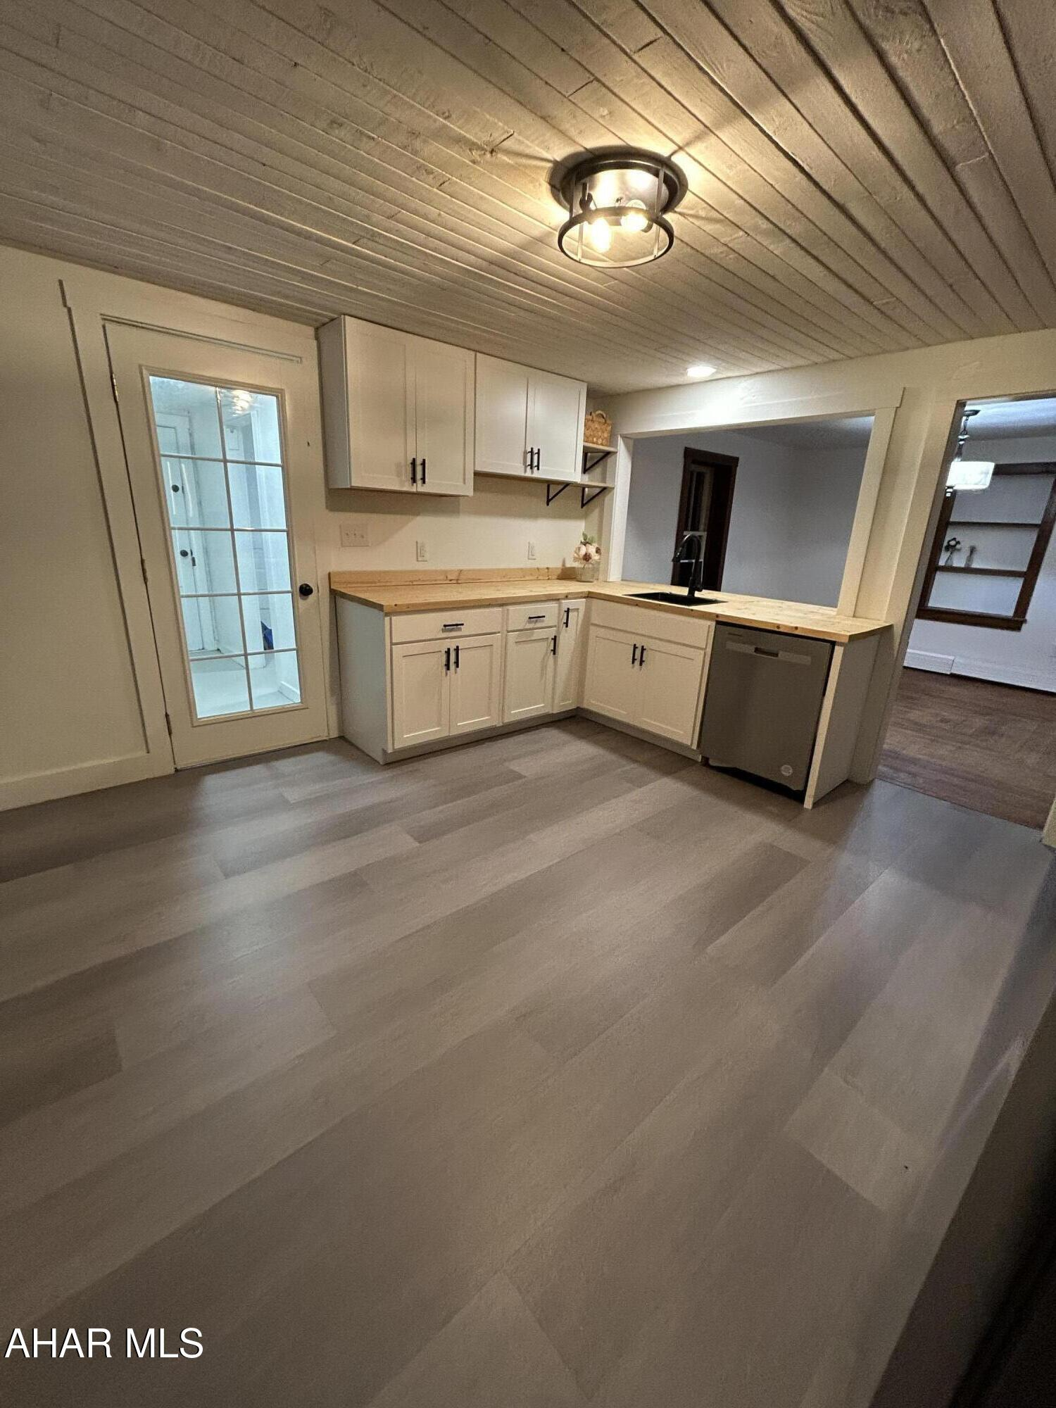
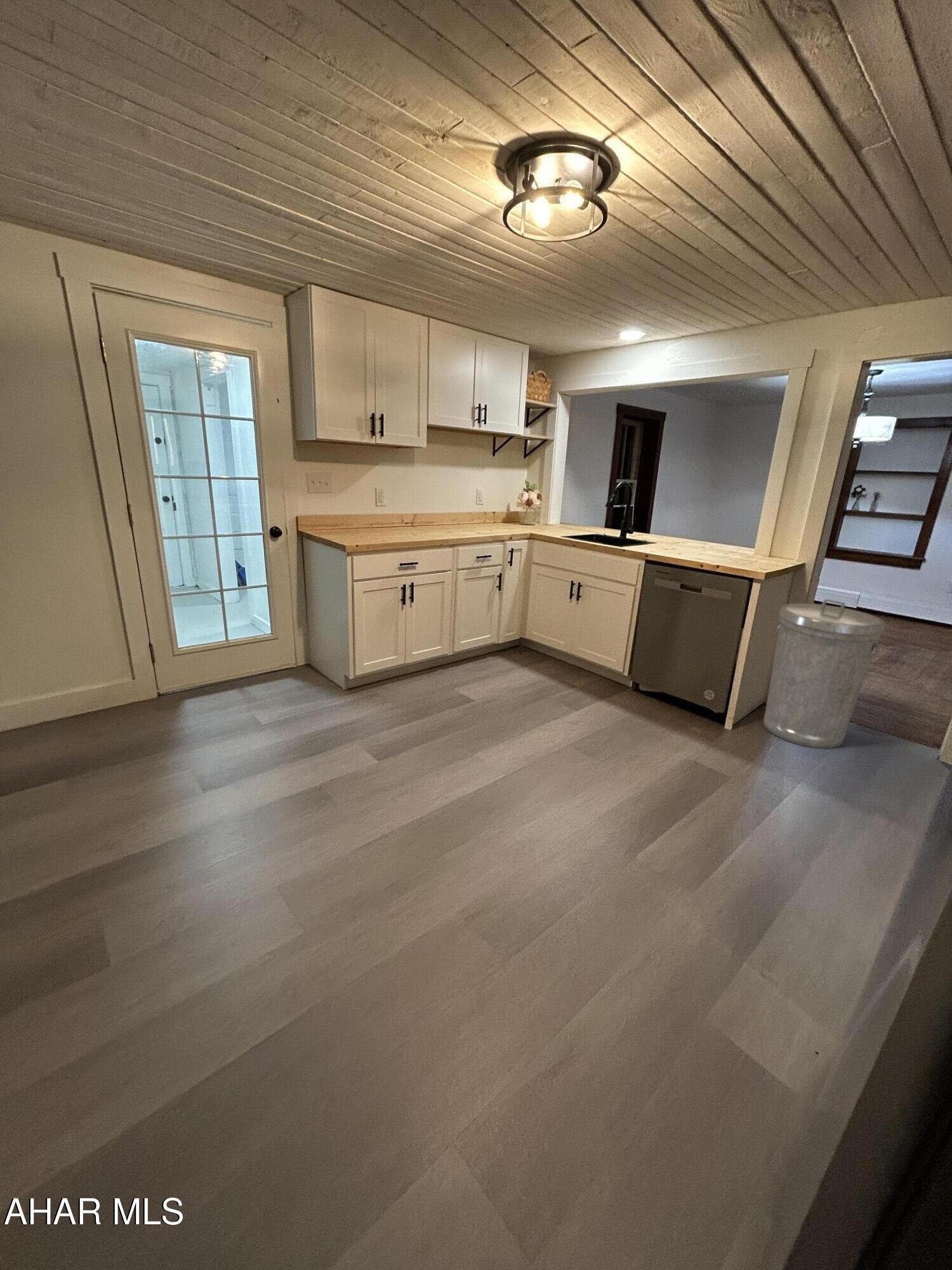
+ trash can [763,599,886,749]
